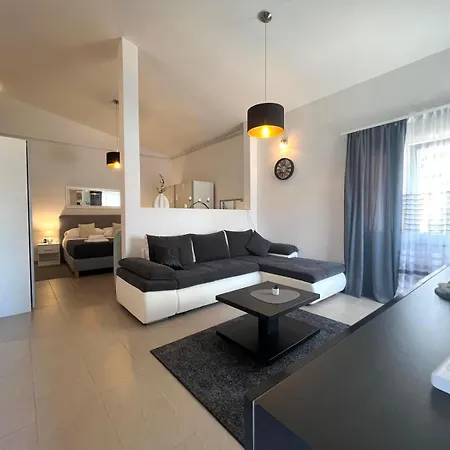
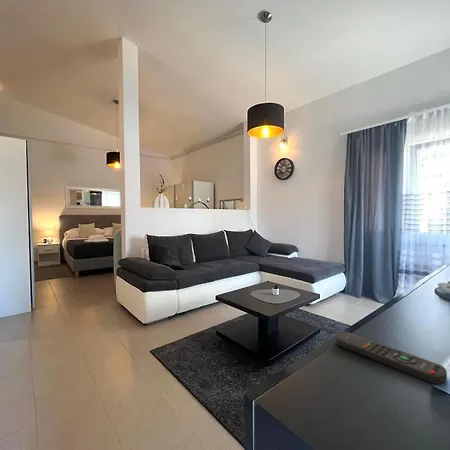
+ remote control [335,331,448,385]
